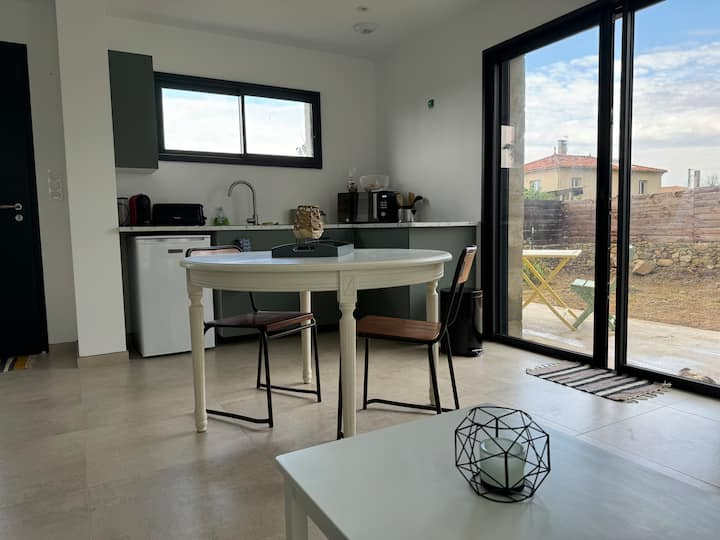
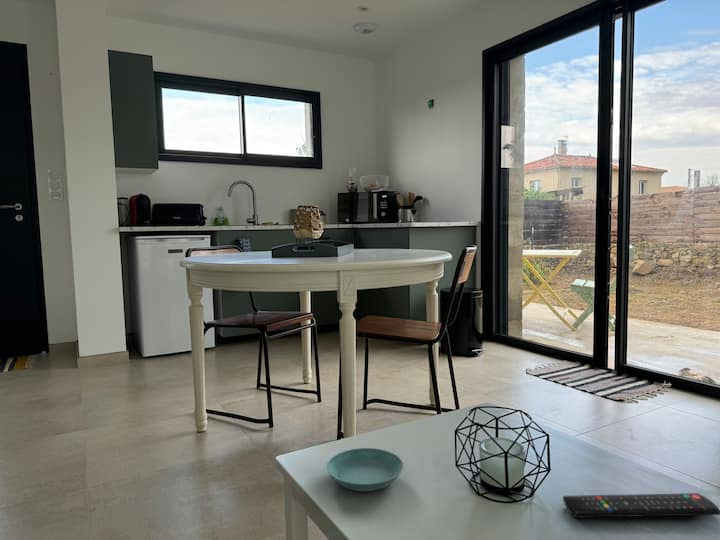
+ saucer [326,447,405,492]
+ remote control [562,492,720,519]
